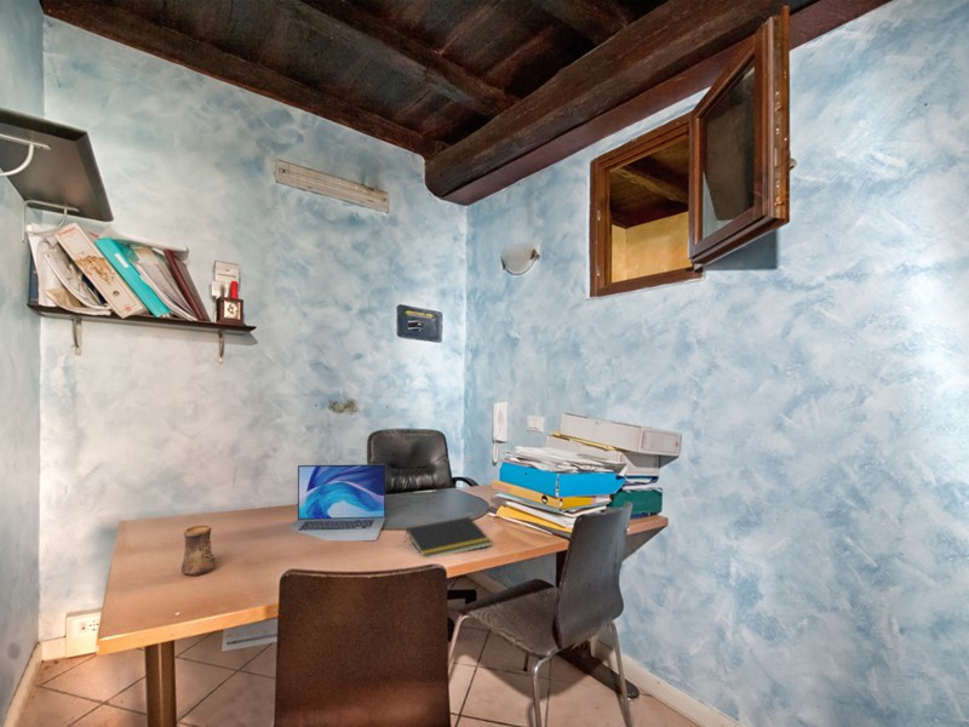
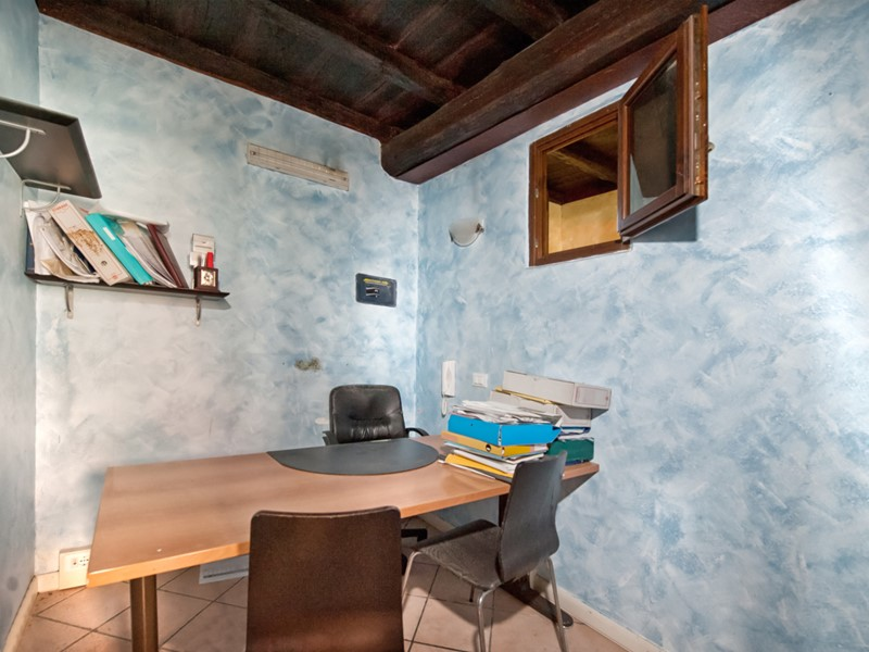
- cup [179,523,216,577]
- notepad [403,516,493,559]
- laptop [288,463,386,542]
